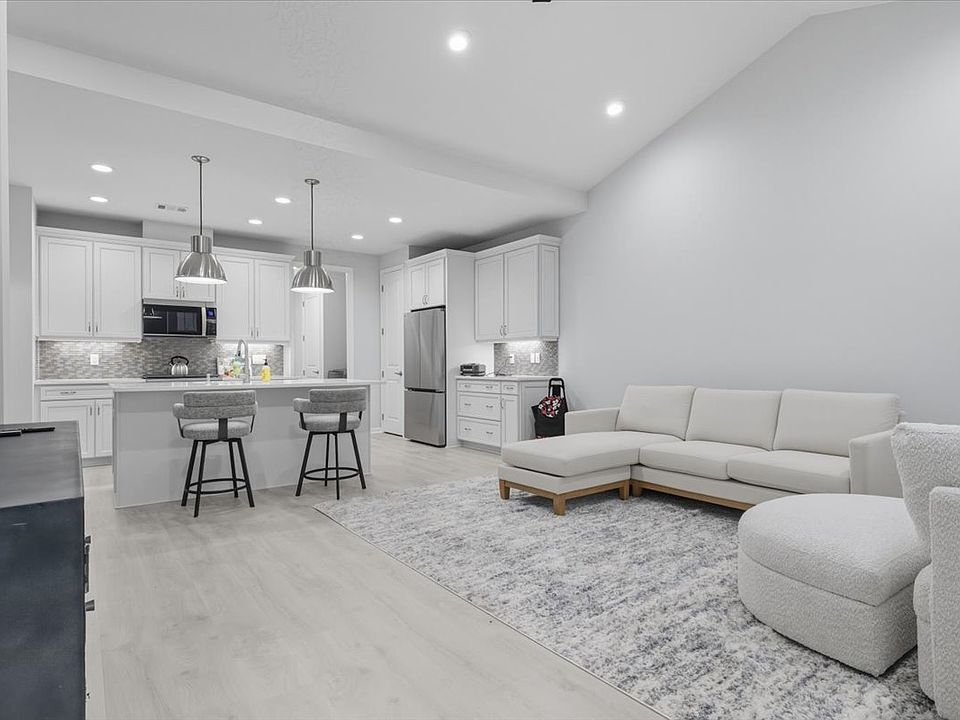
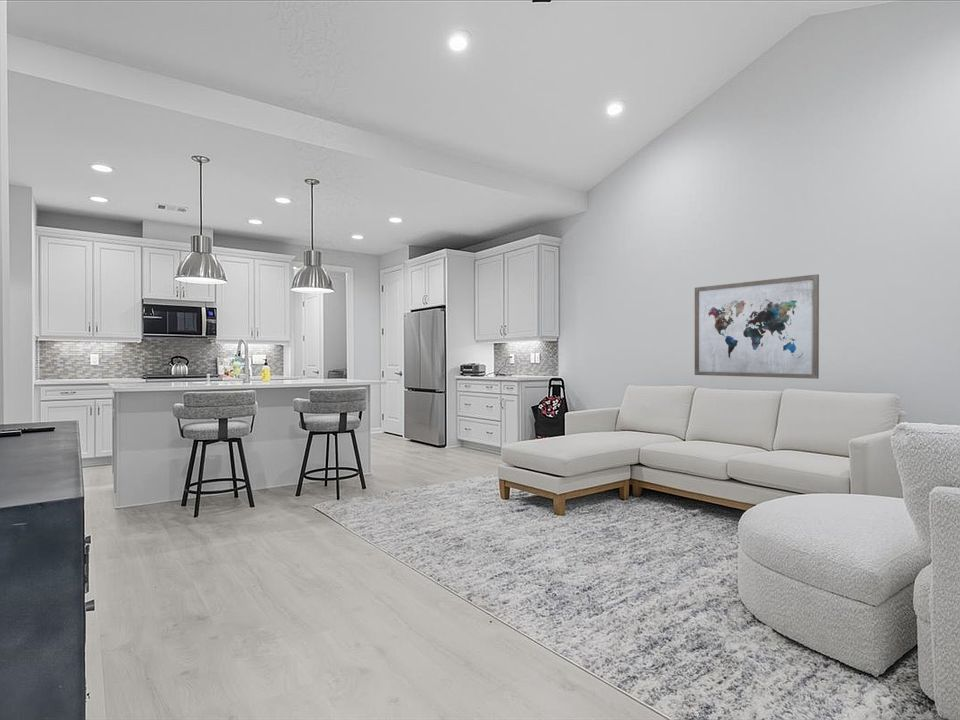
+ wall art [694,273,820,380]
